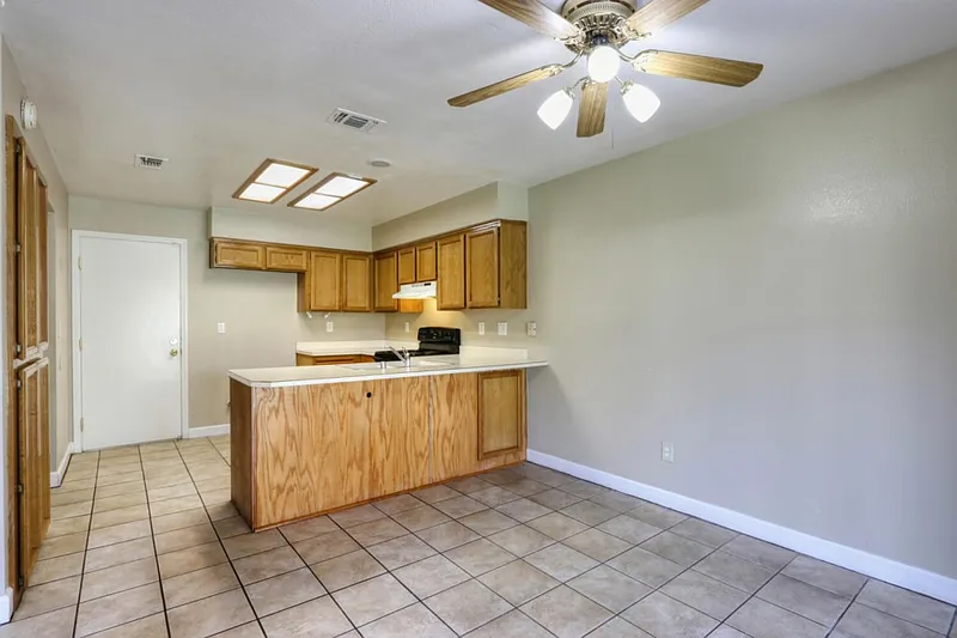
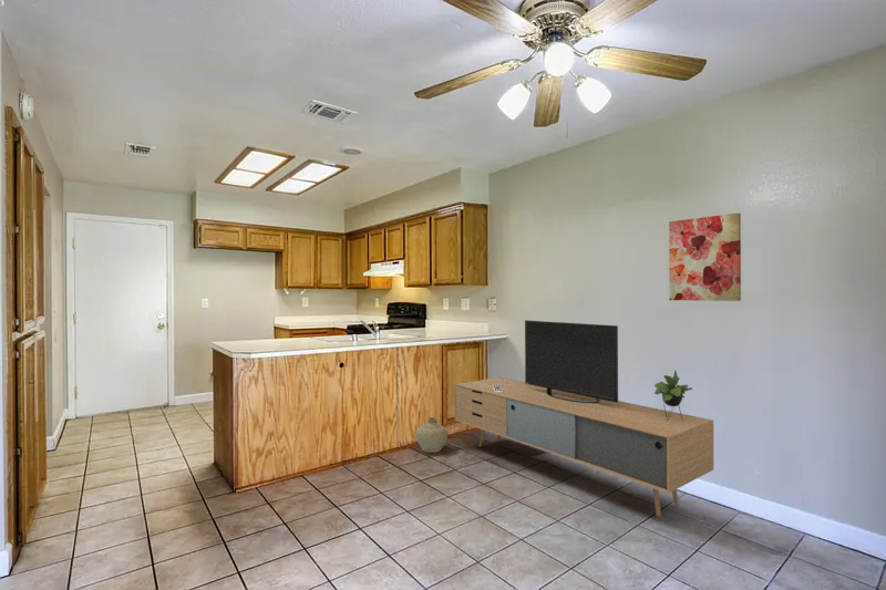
+ ceramic jug [415,416,449,454]
+ media console [453,319,714,517]
+ wall art [668,211,742,302]
